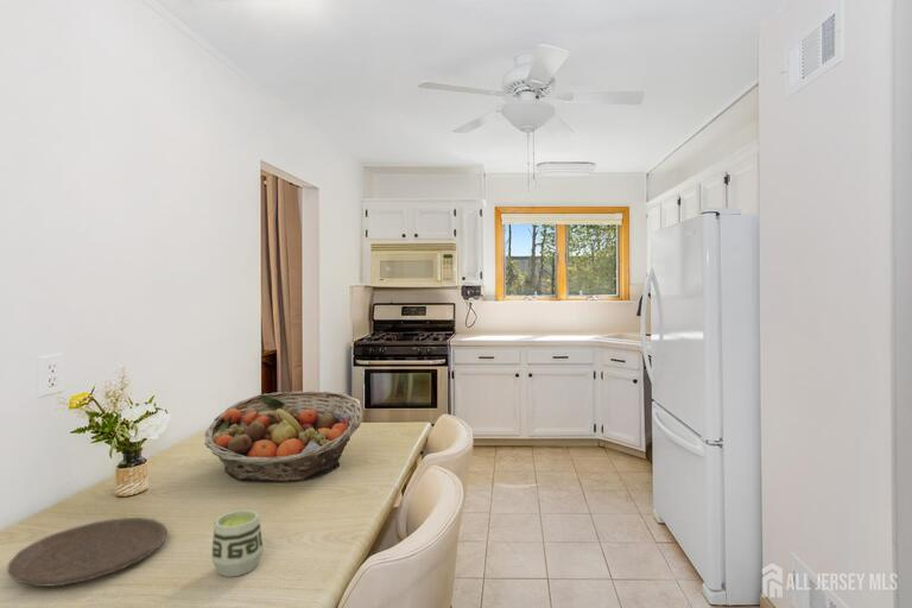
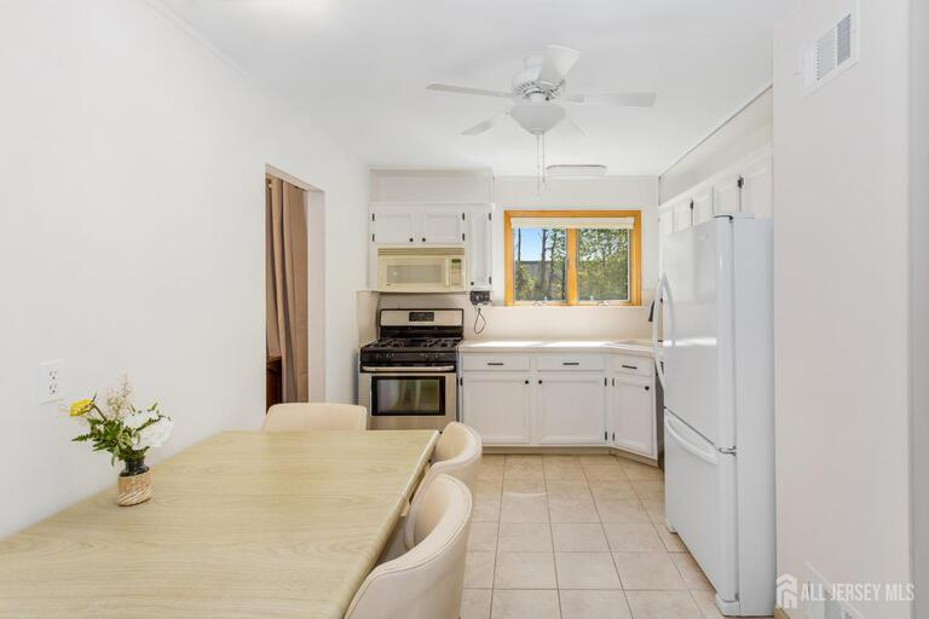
- plate [6,517,169,588]
- cup [210,508,265,578]
- fruit basket [203,390,363,482]
